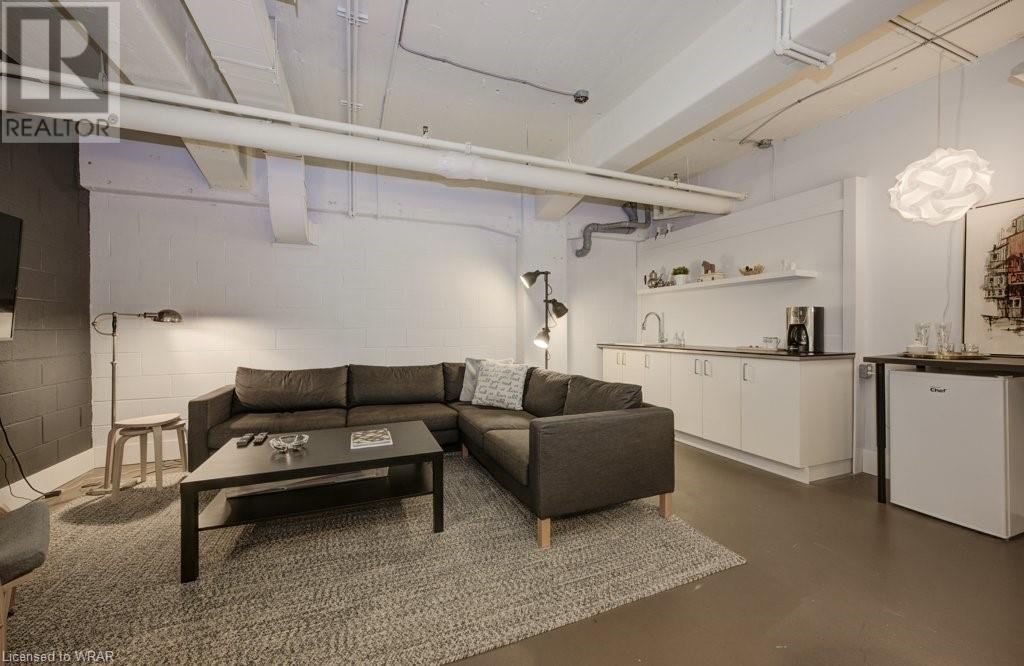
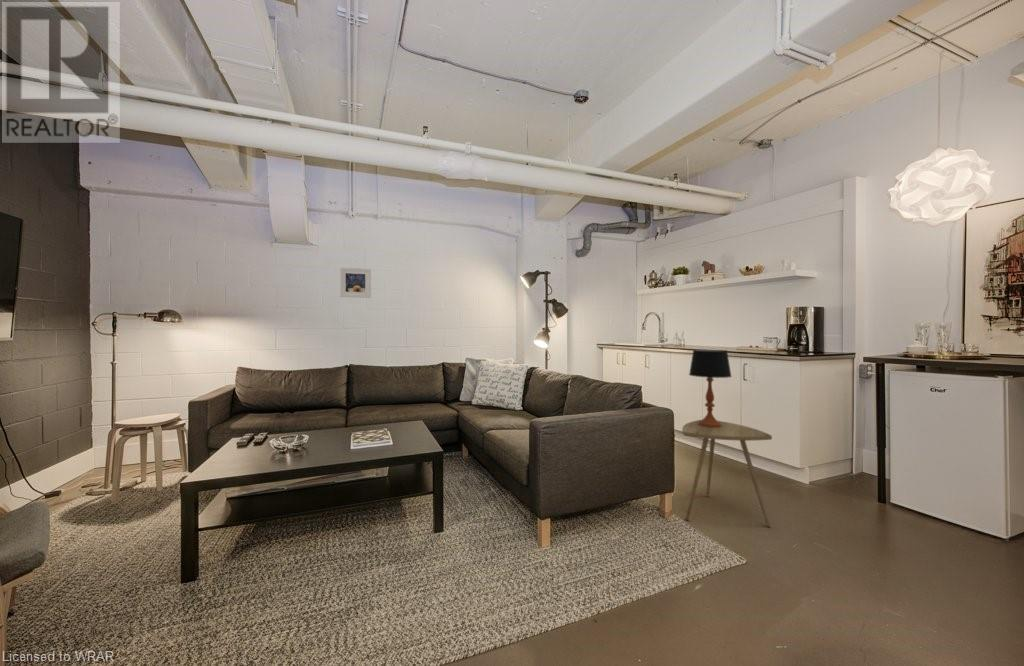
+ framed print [339,267,372,299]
+ side table [681,419,773,528]
+ table lamp [688,349,733,428]
